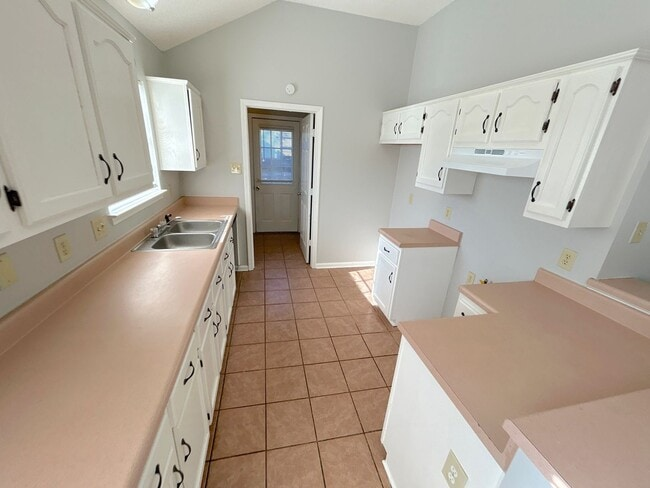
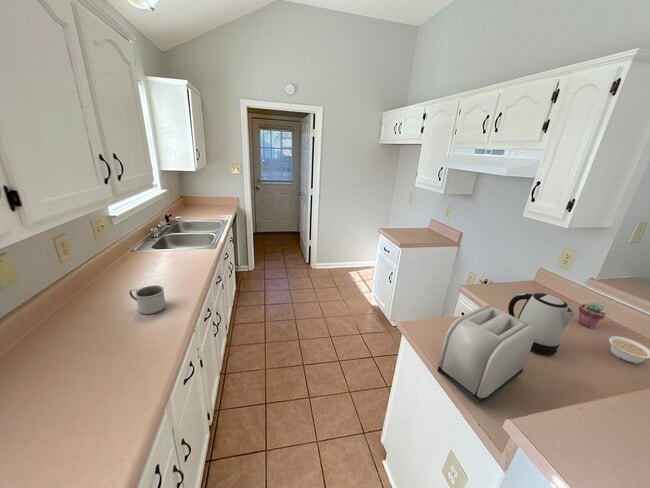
+ potted succulent [577,302,607,329]
+ mug [128,284,167,315]
+ legume [608,335,650,365]
+ kettle [507,292,577,356]
+ toaster [437,304,536,404]
